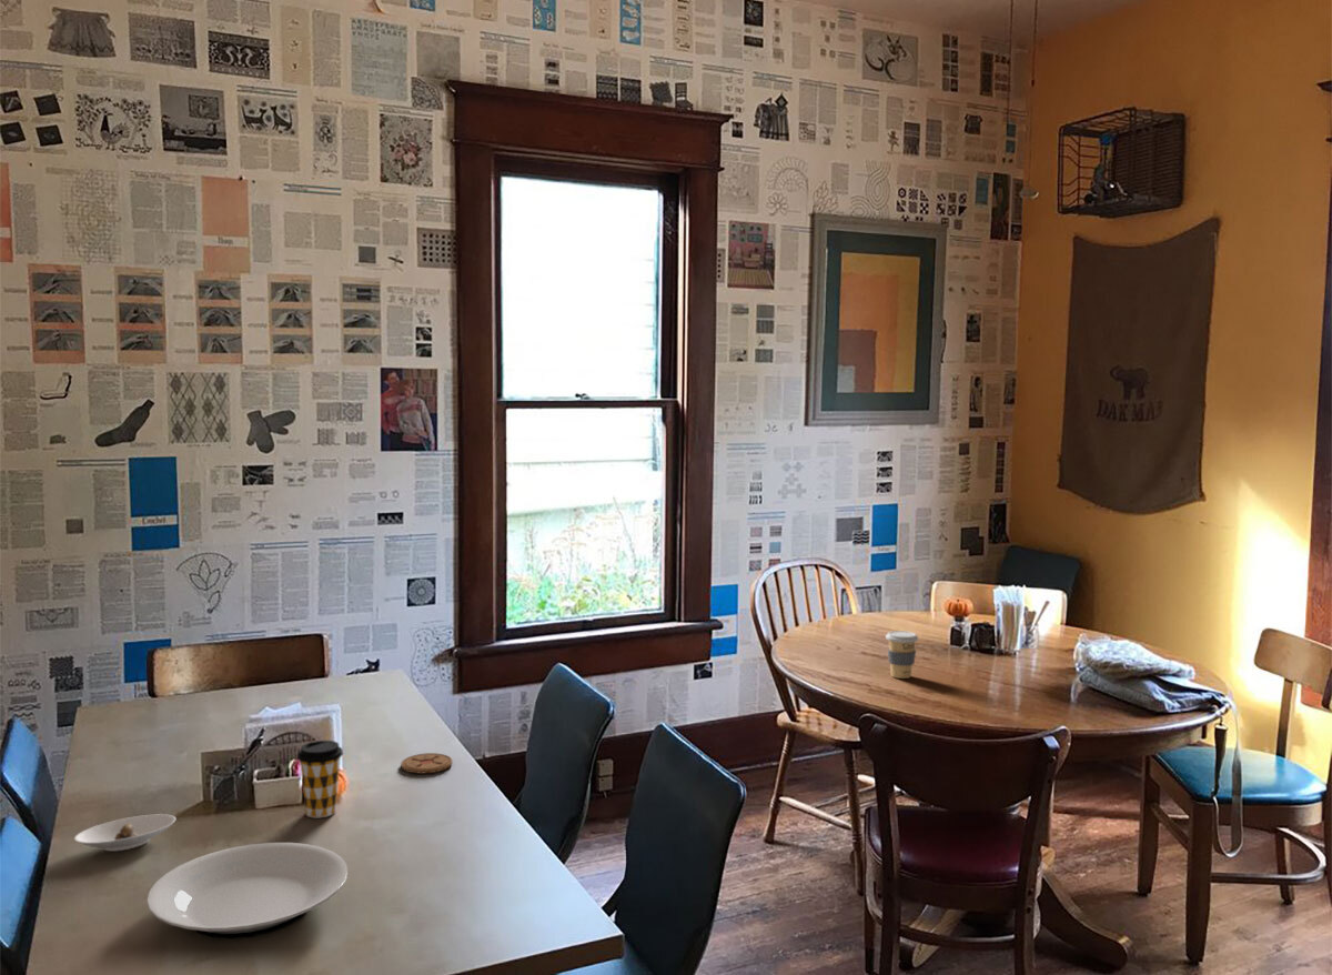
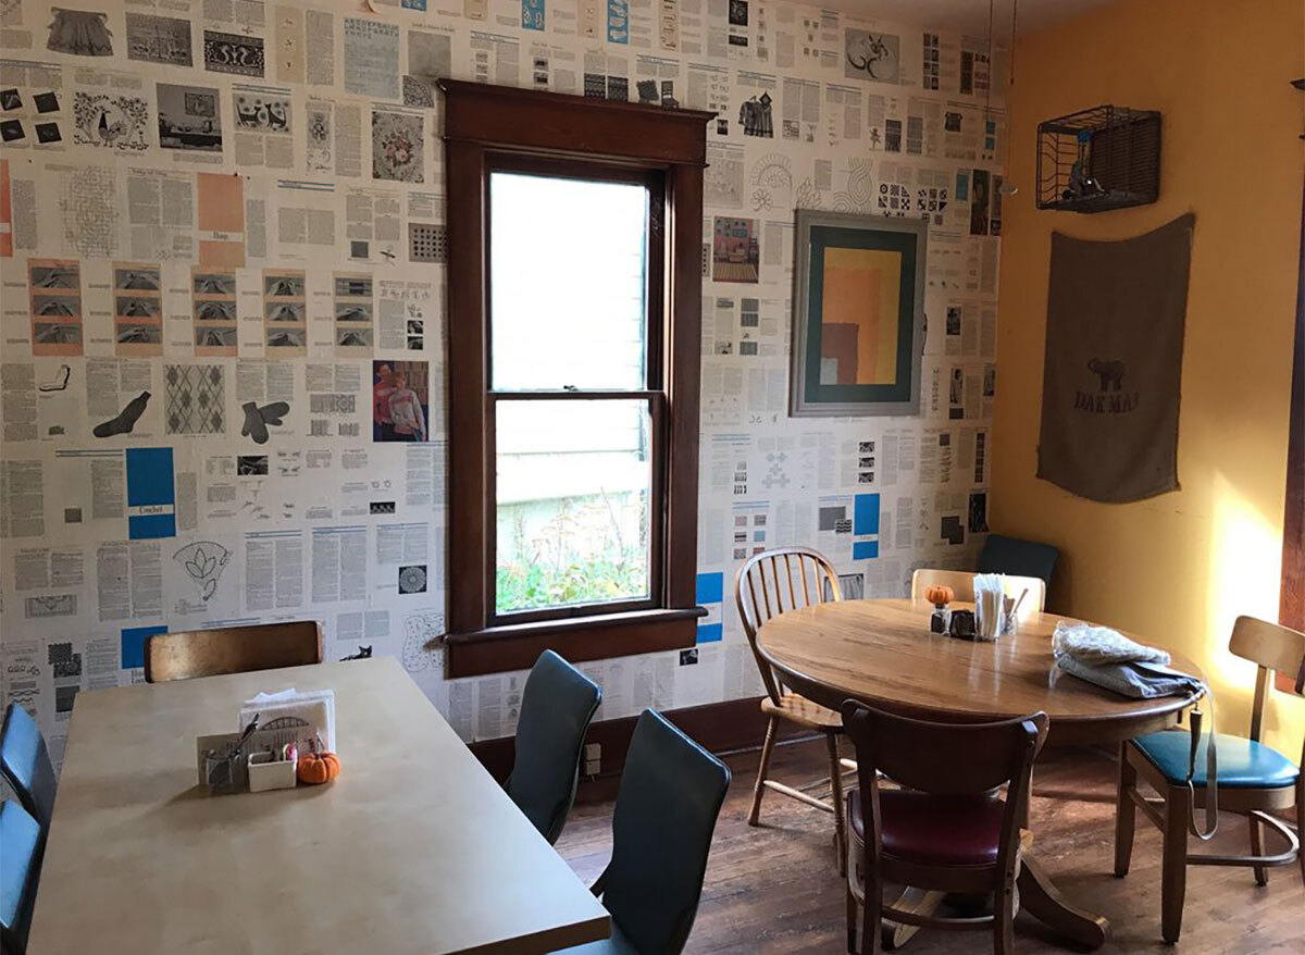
- coaster [400,752,453,774]
- plate [147,842,349,939]
- coffee cup [296,740,344,818]
- coffee cup [885,630,919,680]
- saucer [73,813,178,852]
